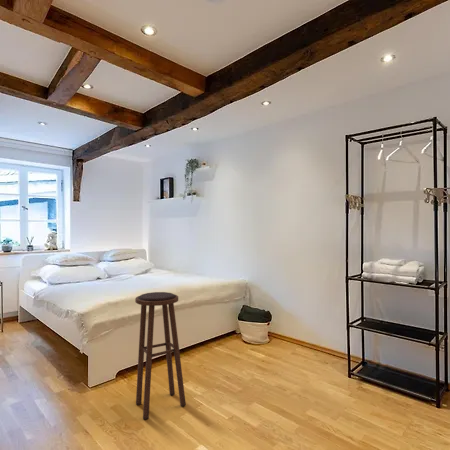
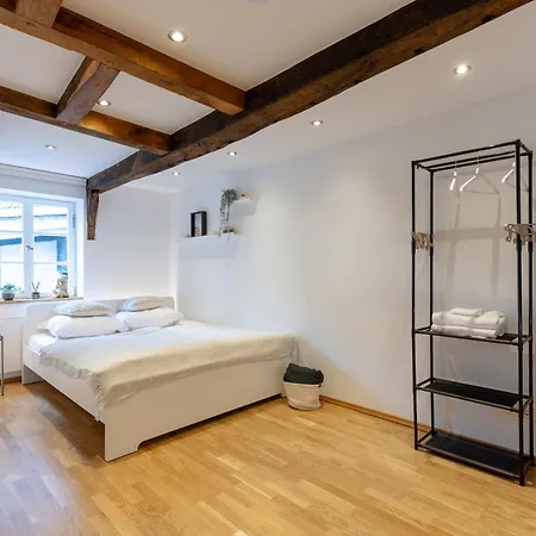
- stool [134,291,187,420]
